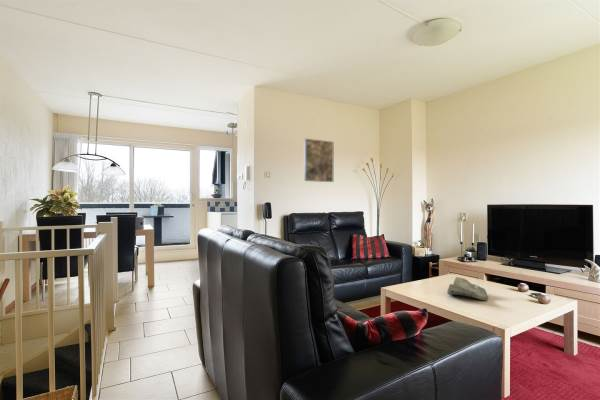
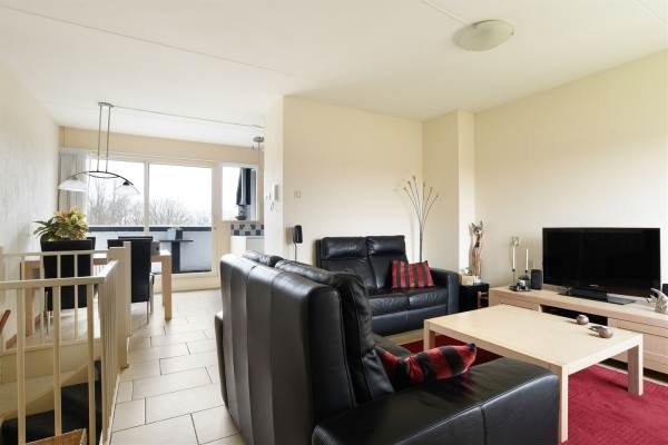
- decorative bowl [446,276,489,302]
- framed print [303,138,334,183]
